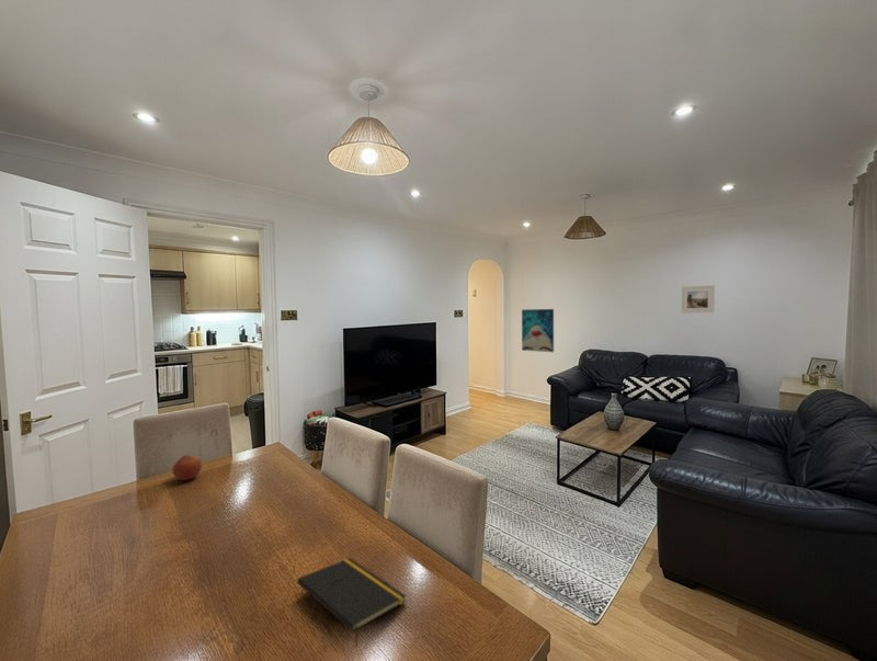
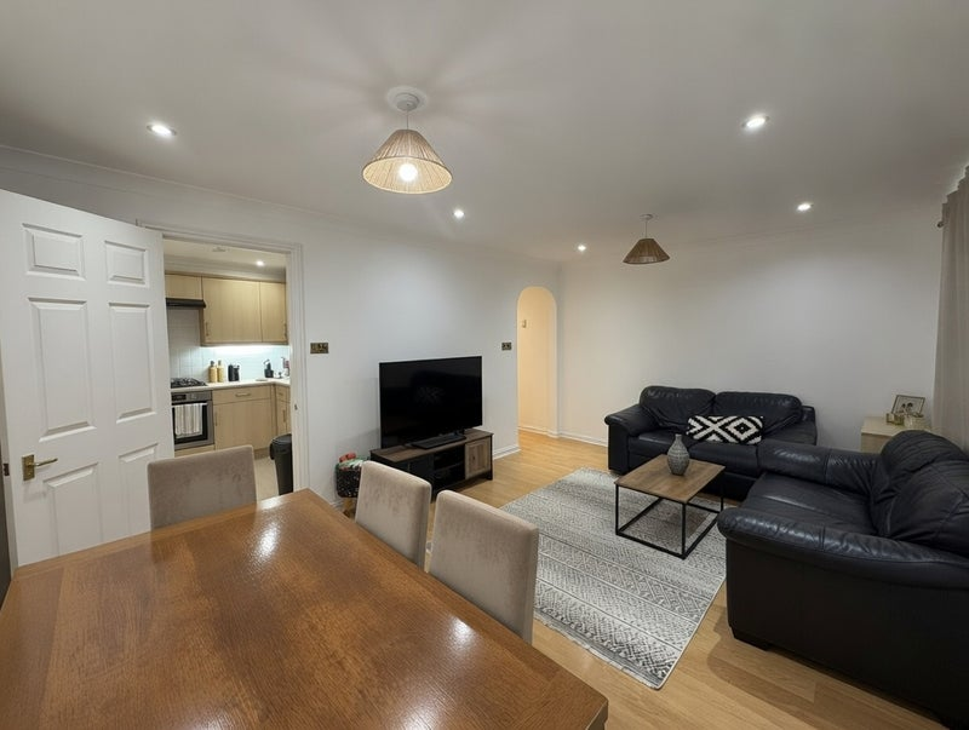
- fruit [171,454,203,481]
- wall art [521,308,555,353]
- notepad [296,557,407,649]
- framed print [681,284,716,315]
